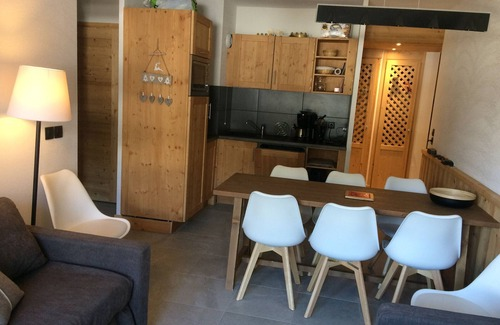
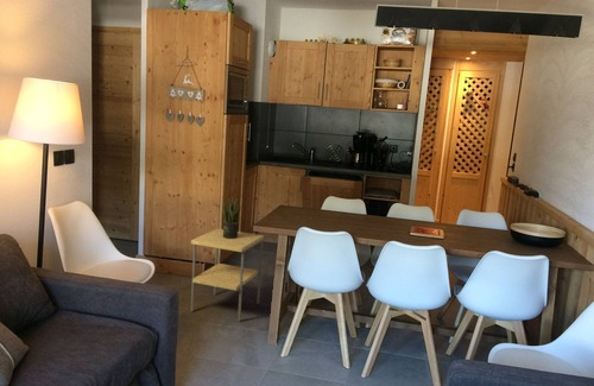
+ side table [190,228,265,323]
+ potted plant [221,197,242,239]
